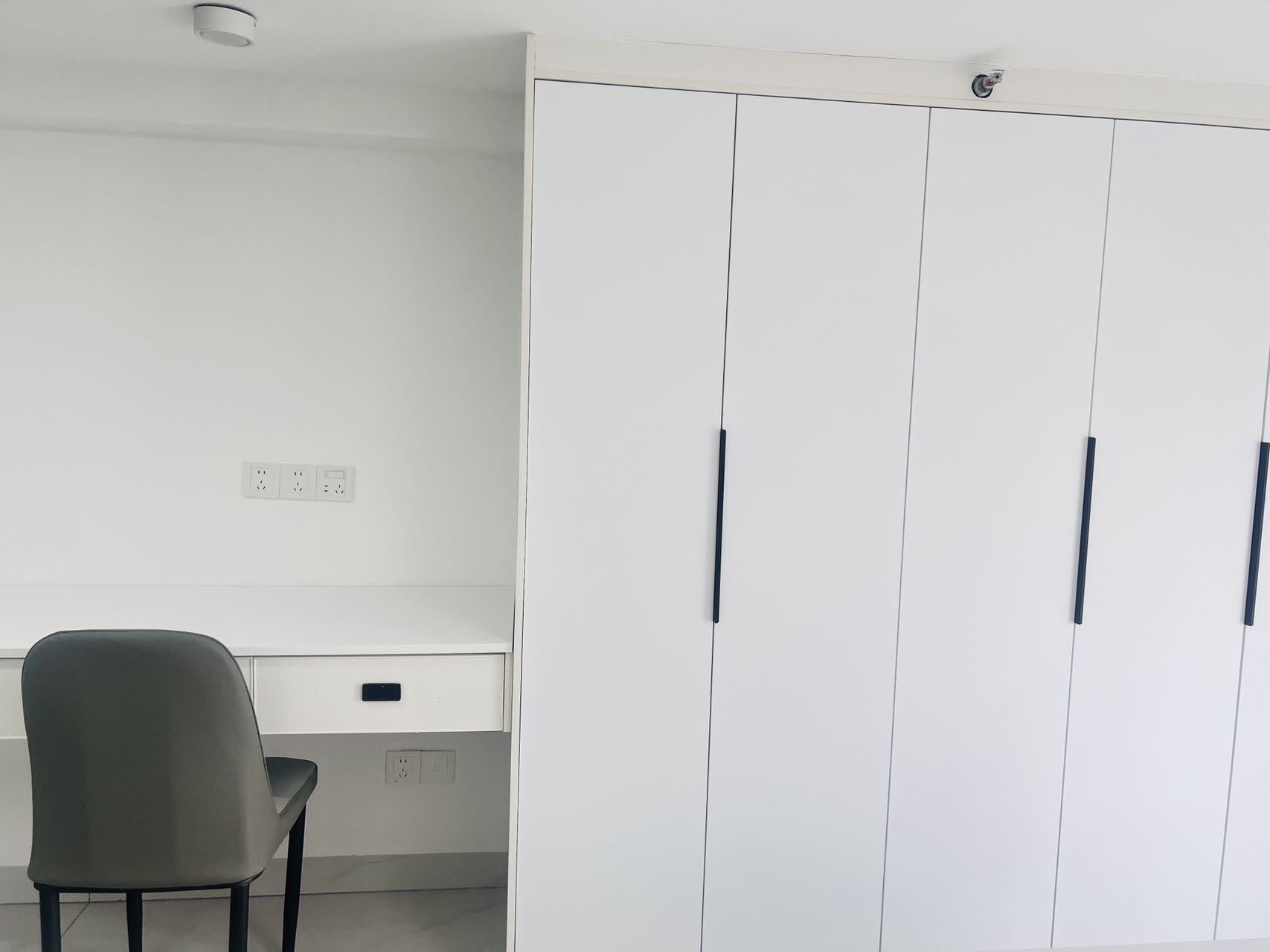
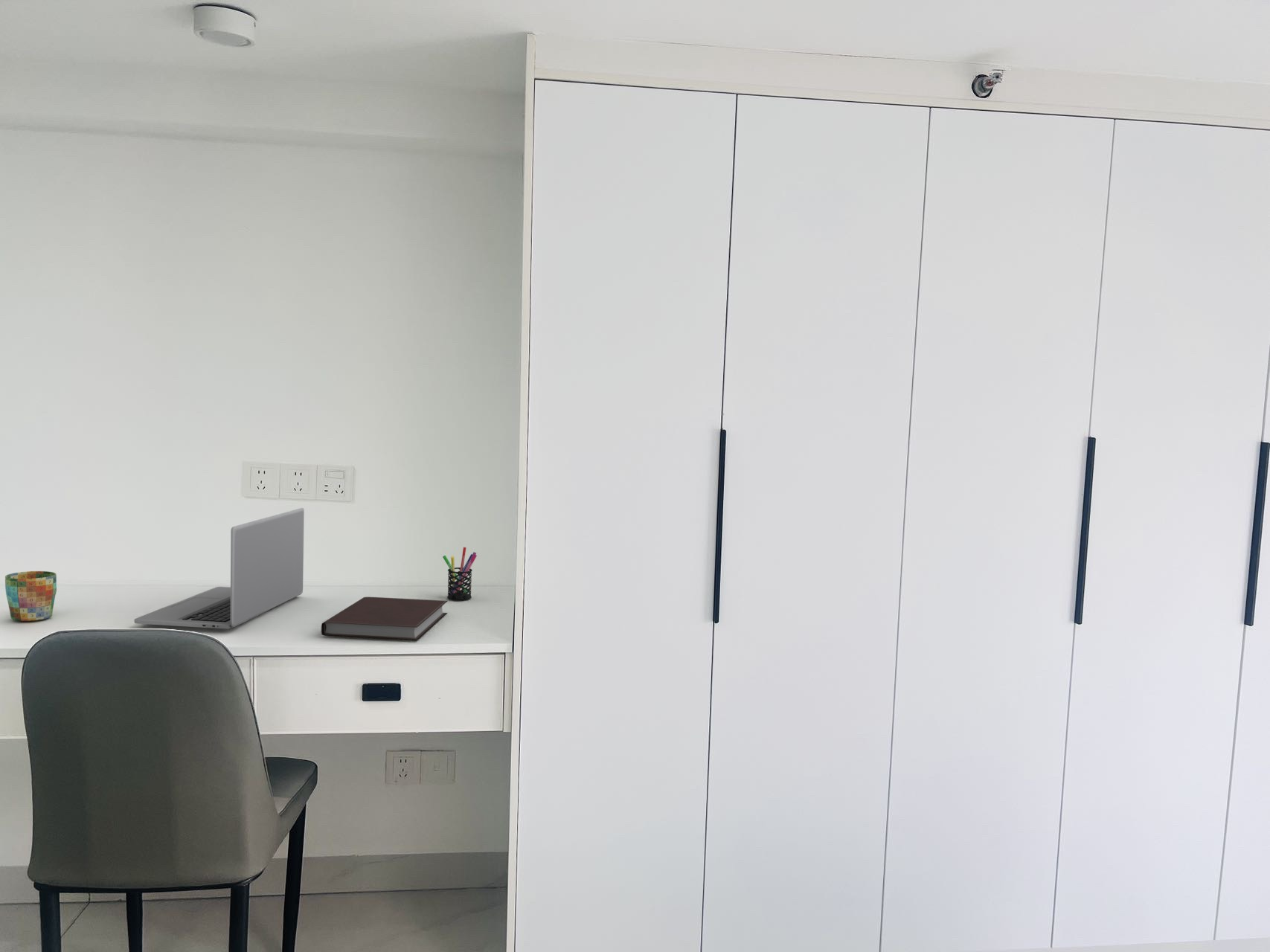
+ pen holder [442,547,478,601]
+ notebook [321,596,449,642]
+ mug [4,570,57,622]
+ laptop [134,507,305,629]
